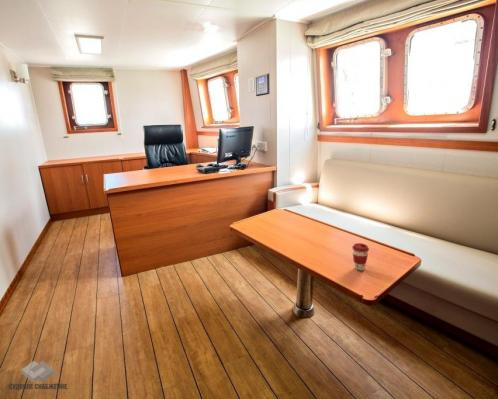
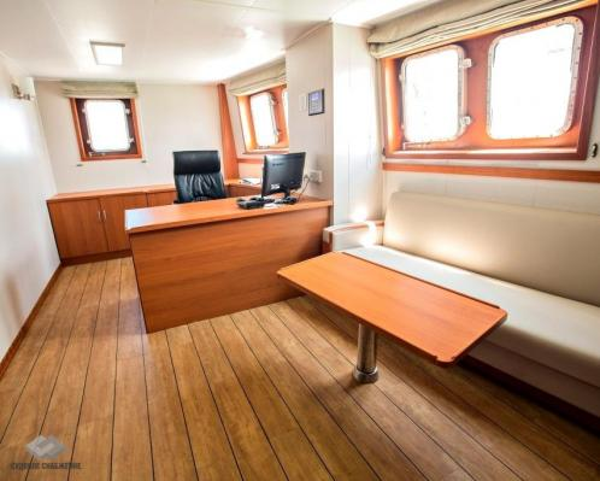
- coffee cup [351,242,370,272]
